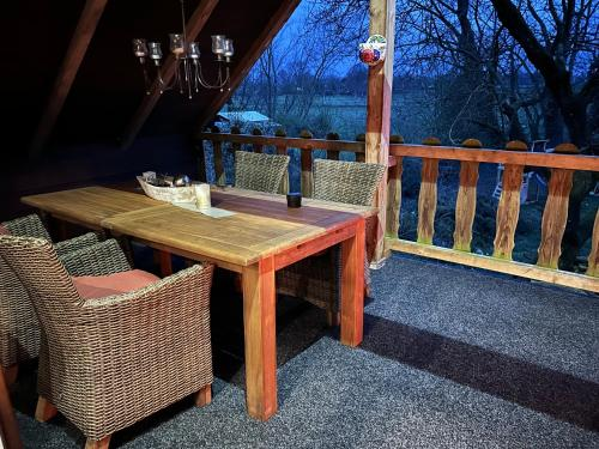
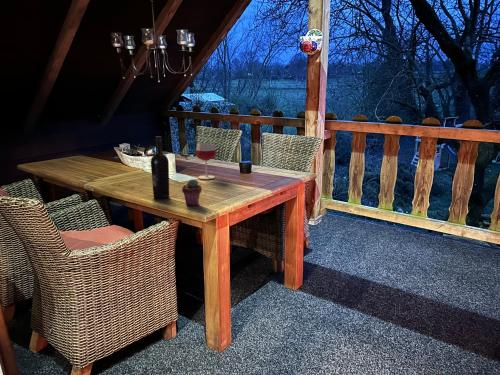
+ wineglass [195,142,217,180]
+ potted succulent [181,178,203,207]
+ wine bottle [150,135,170,200]
